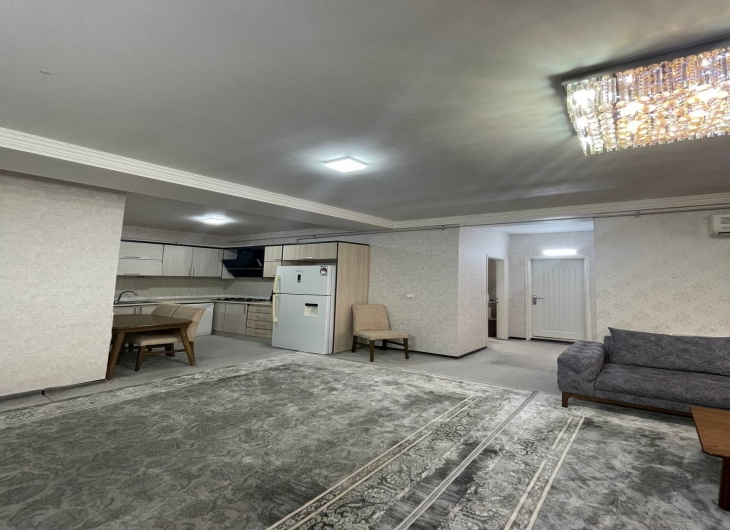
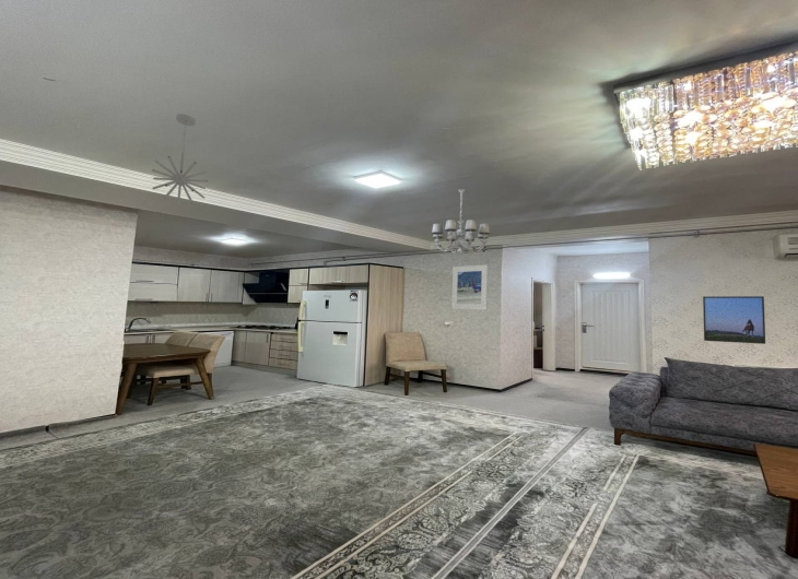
+ pendant light [151,113,209,206]
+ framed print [702,295,766,345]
+ chandelier [431,188,491,257]
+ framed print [450,263,489,311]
